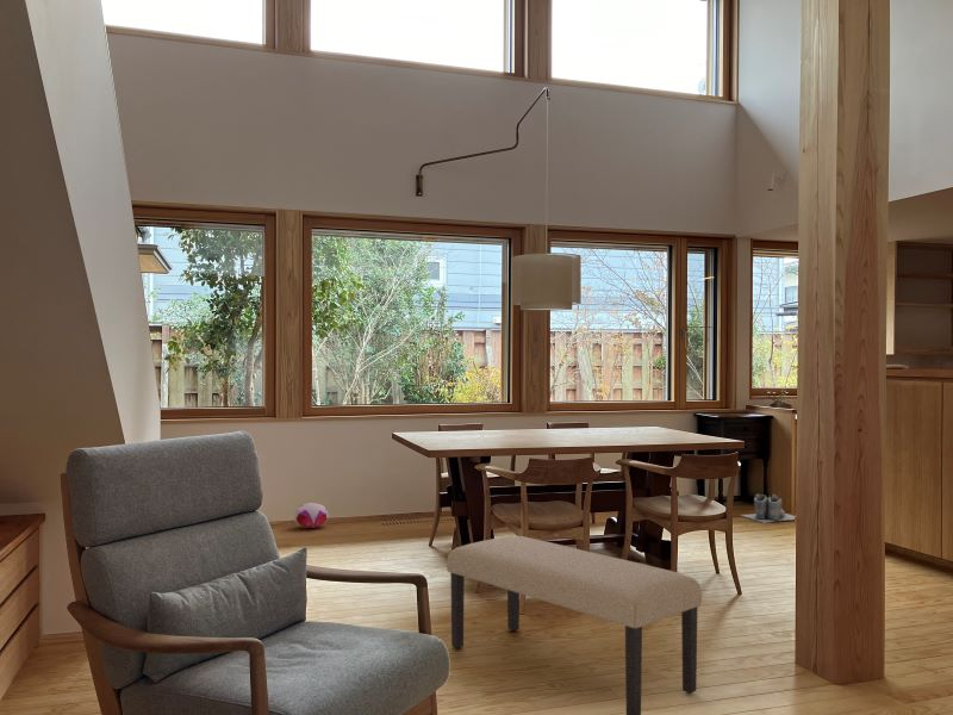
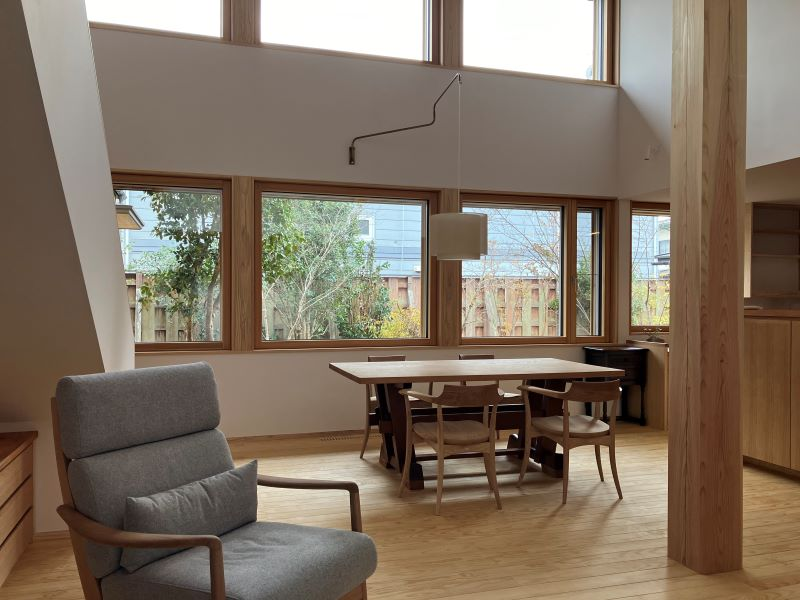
- bench [446,535,703,715]
- plush toy [293,502,329,529]
- boots [740,493,796,524]
